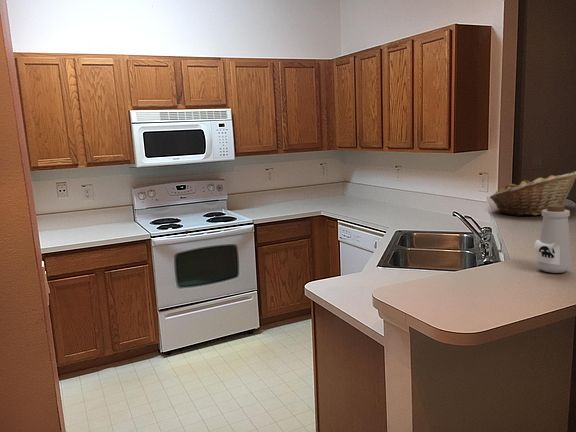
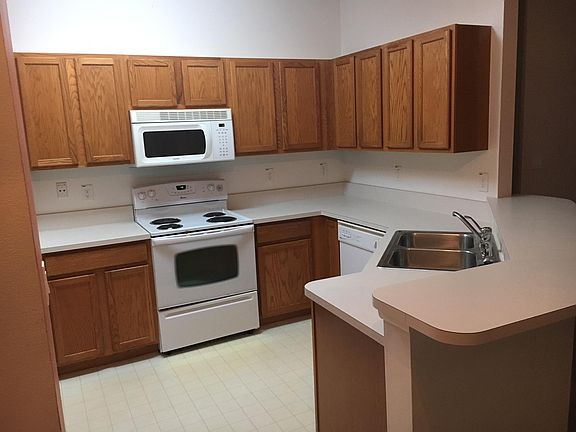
- bottle [534,205,572,274]
- fruit basket [489,171,576,217]
